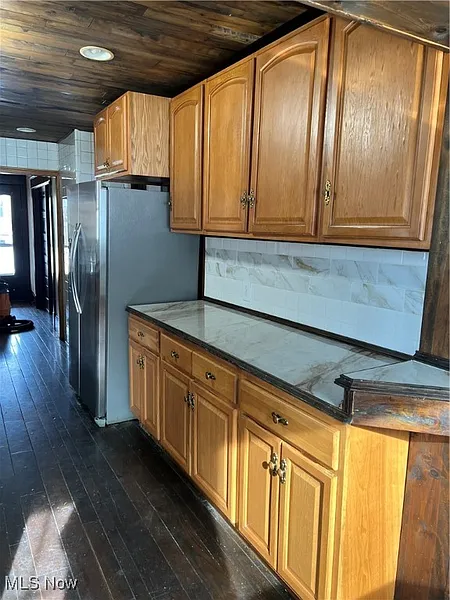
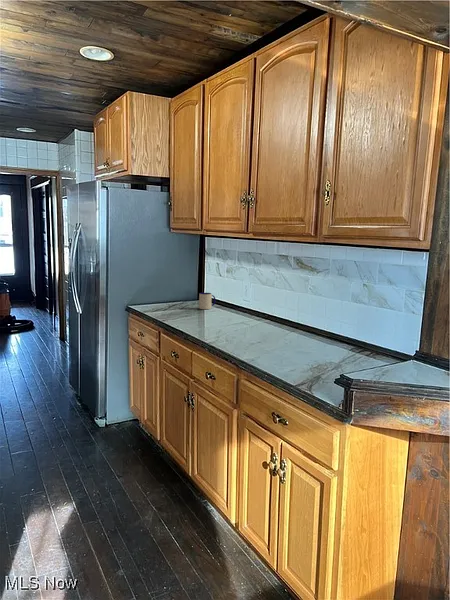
+ mug [198,292,216,310]
